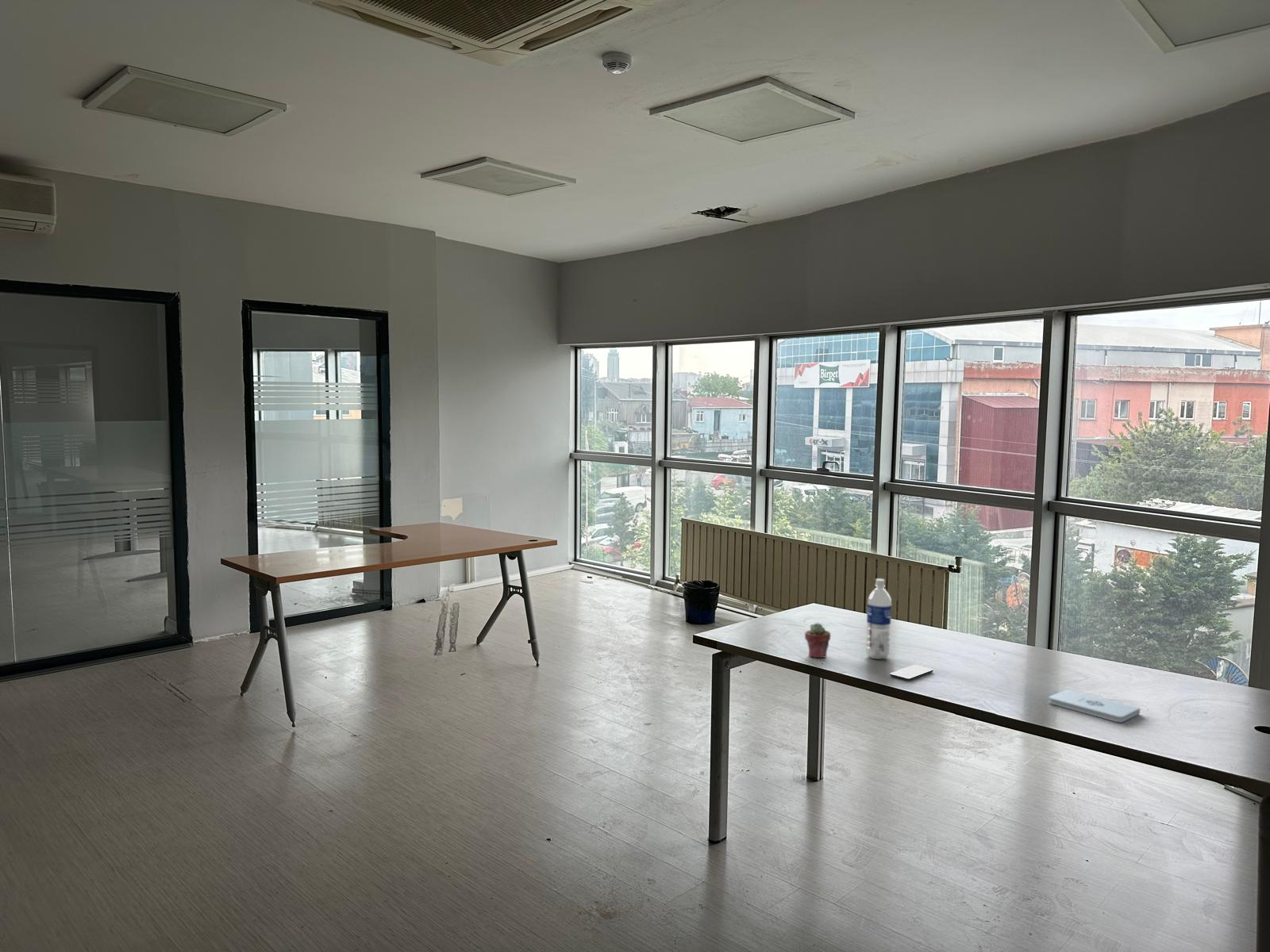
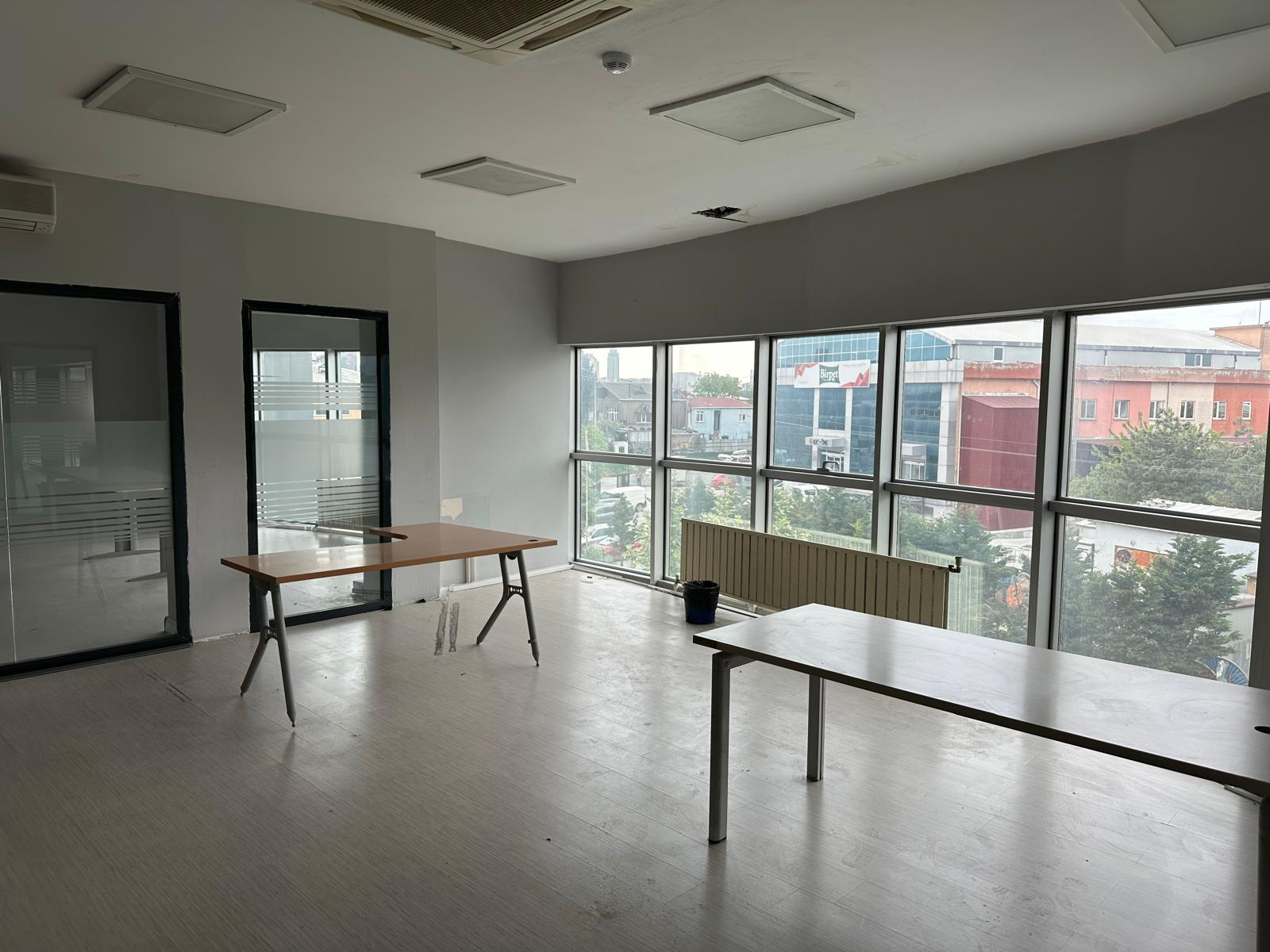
- notepad [1048,689,1141,723]
- potted succulent [804,622,832,658]
- water bottle [865,578,892,660]
- smartphone [889,664,934,681]
